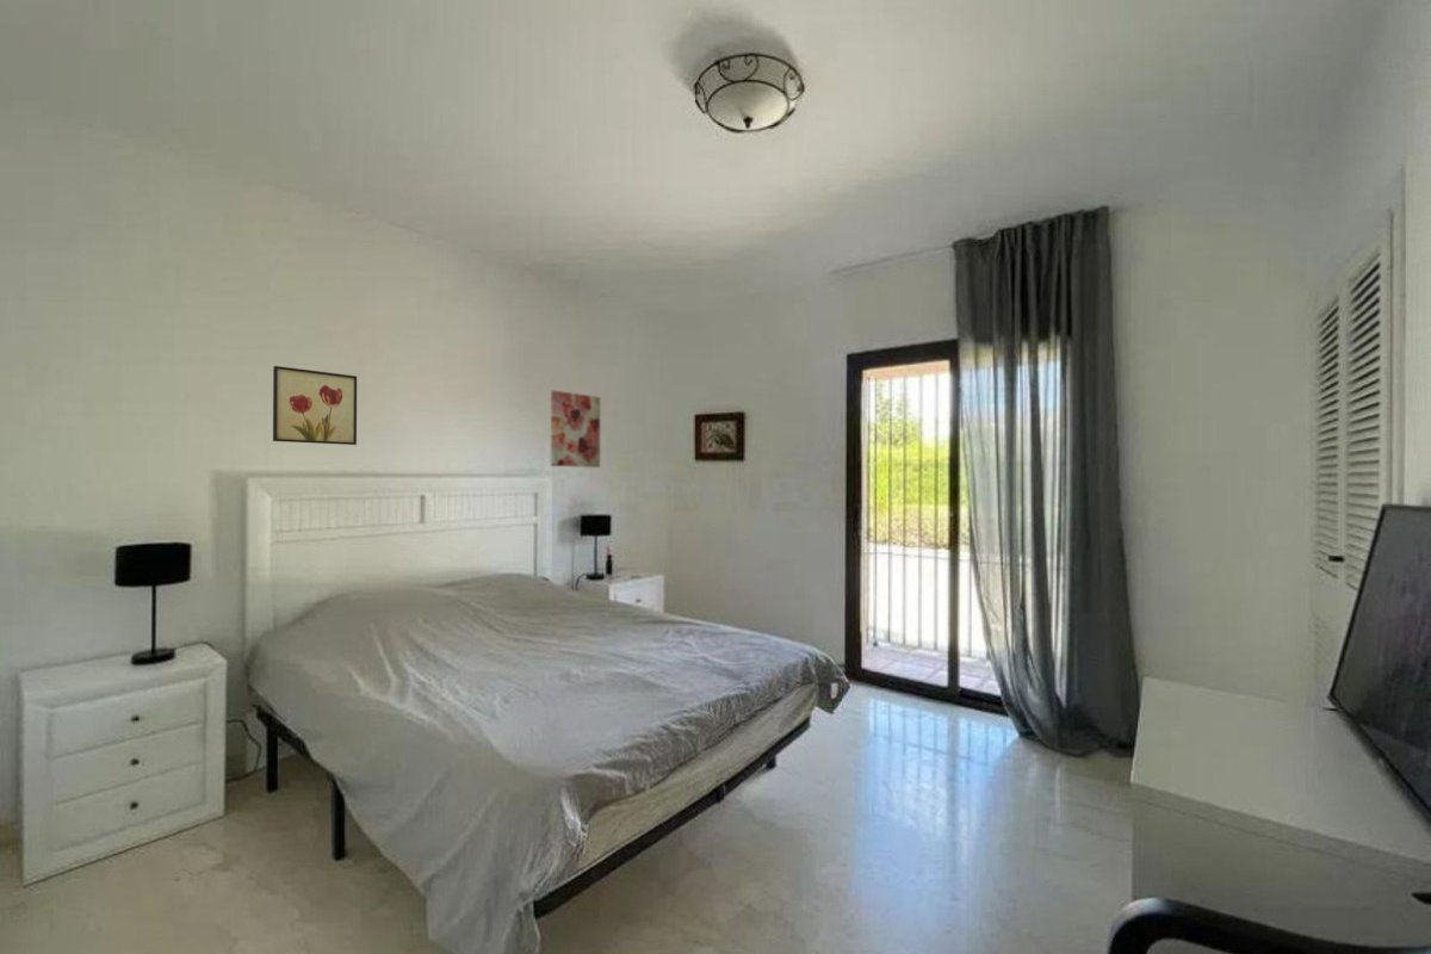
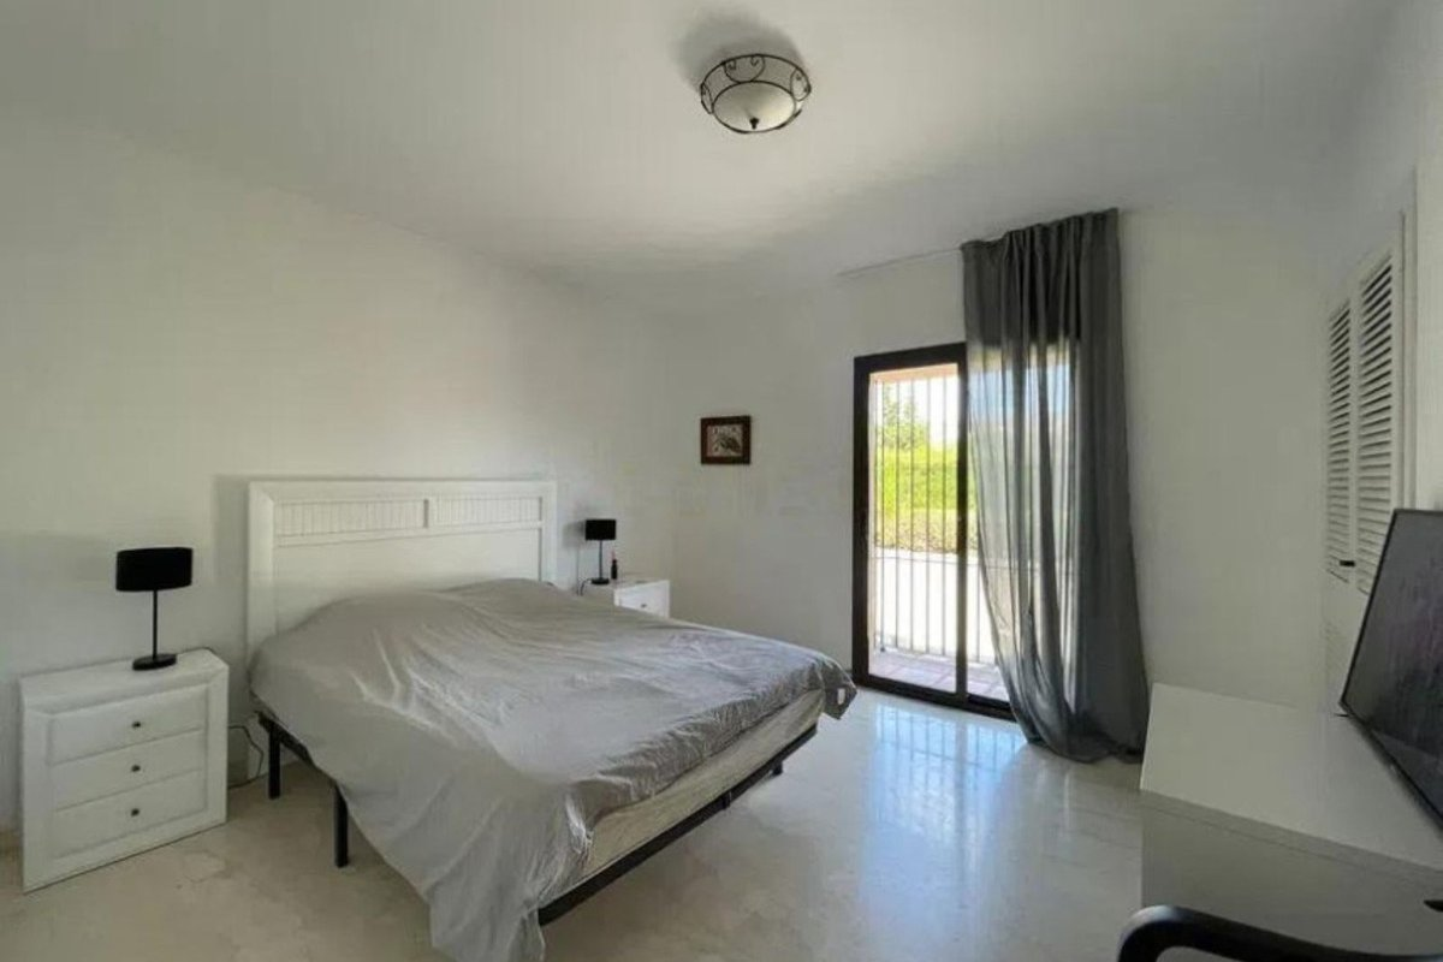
- wall art [272,365,358,446]
- wall art [550,390,601,469]
